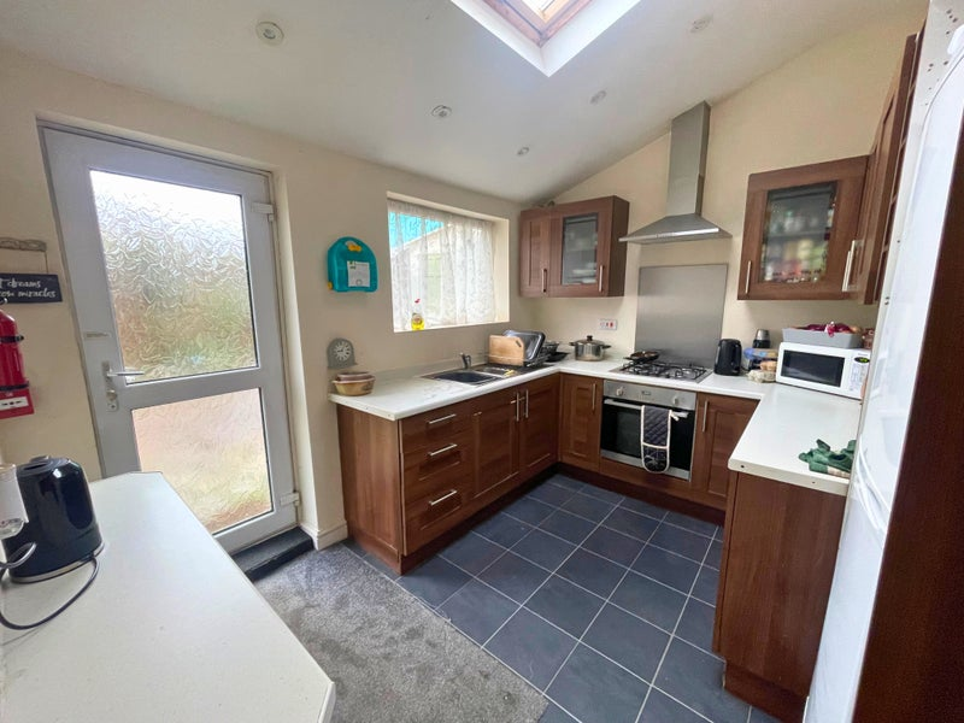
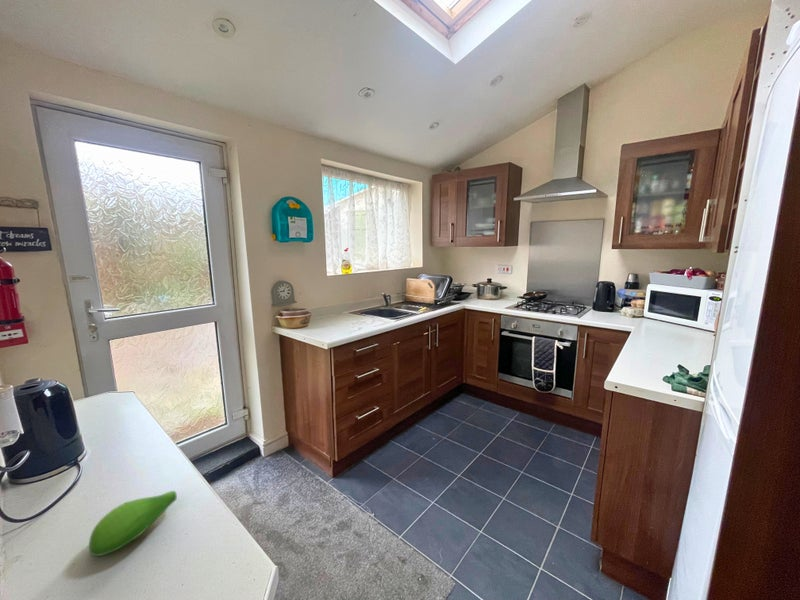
+ fruit [88,490,178,557]
